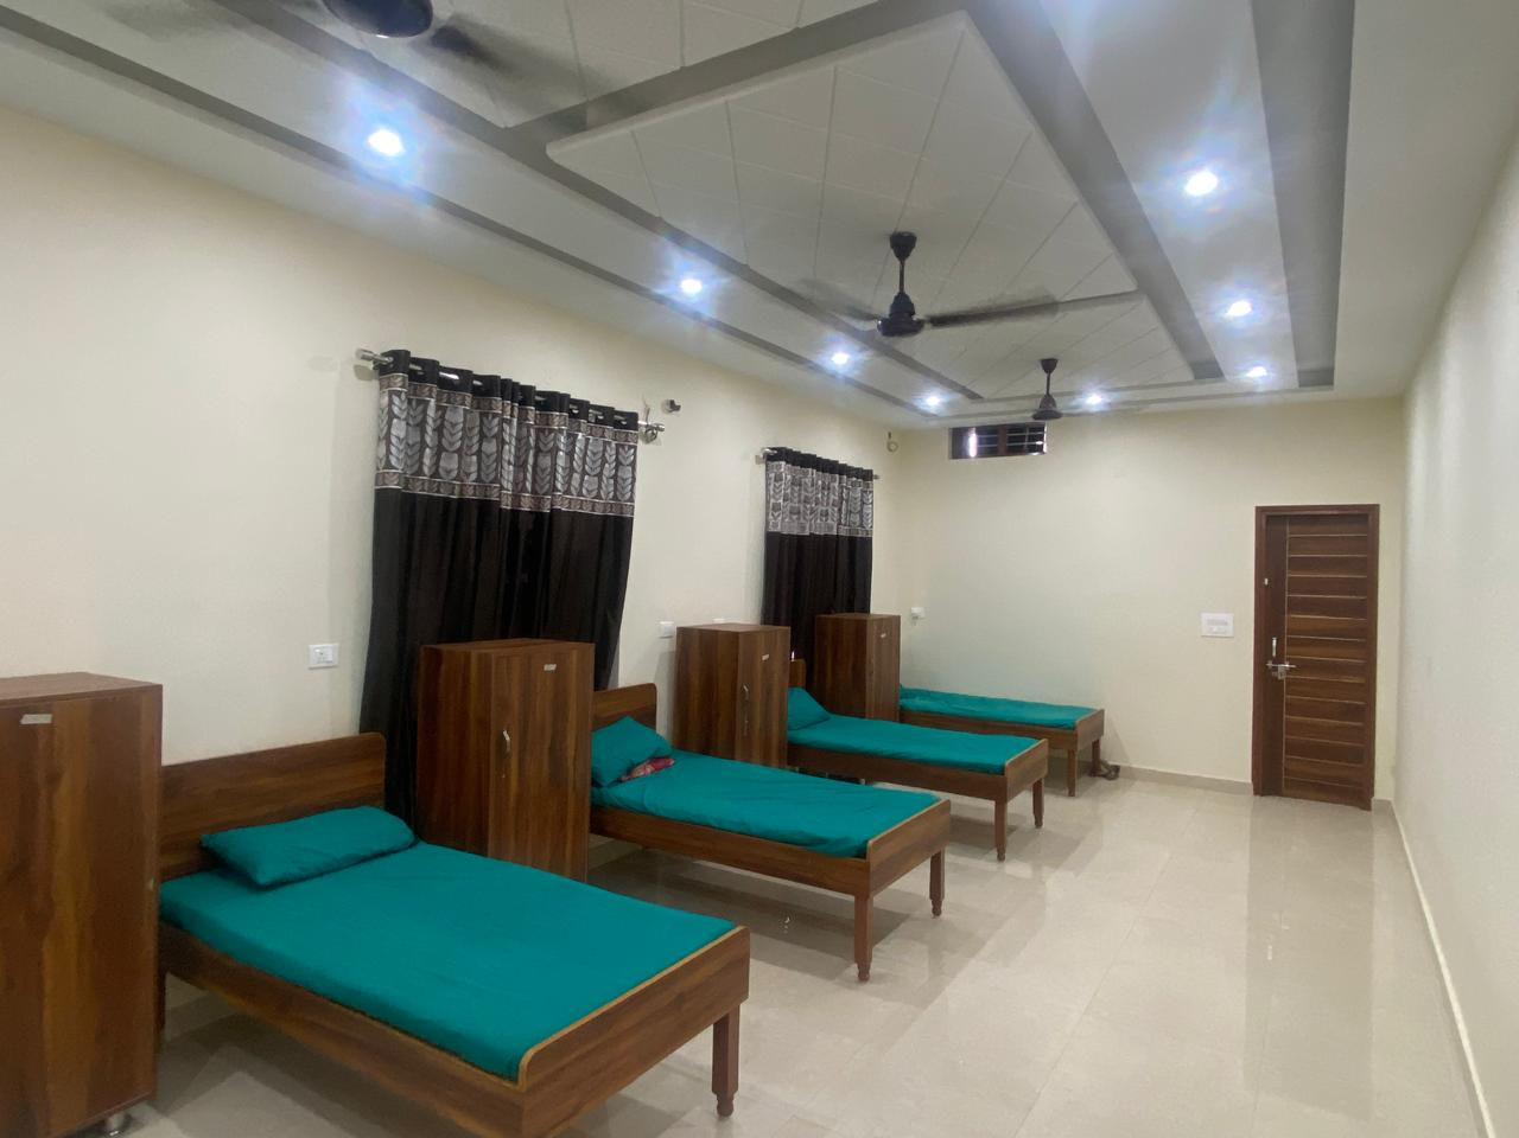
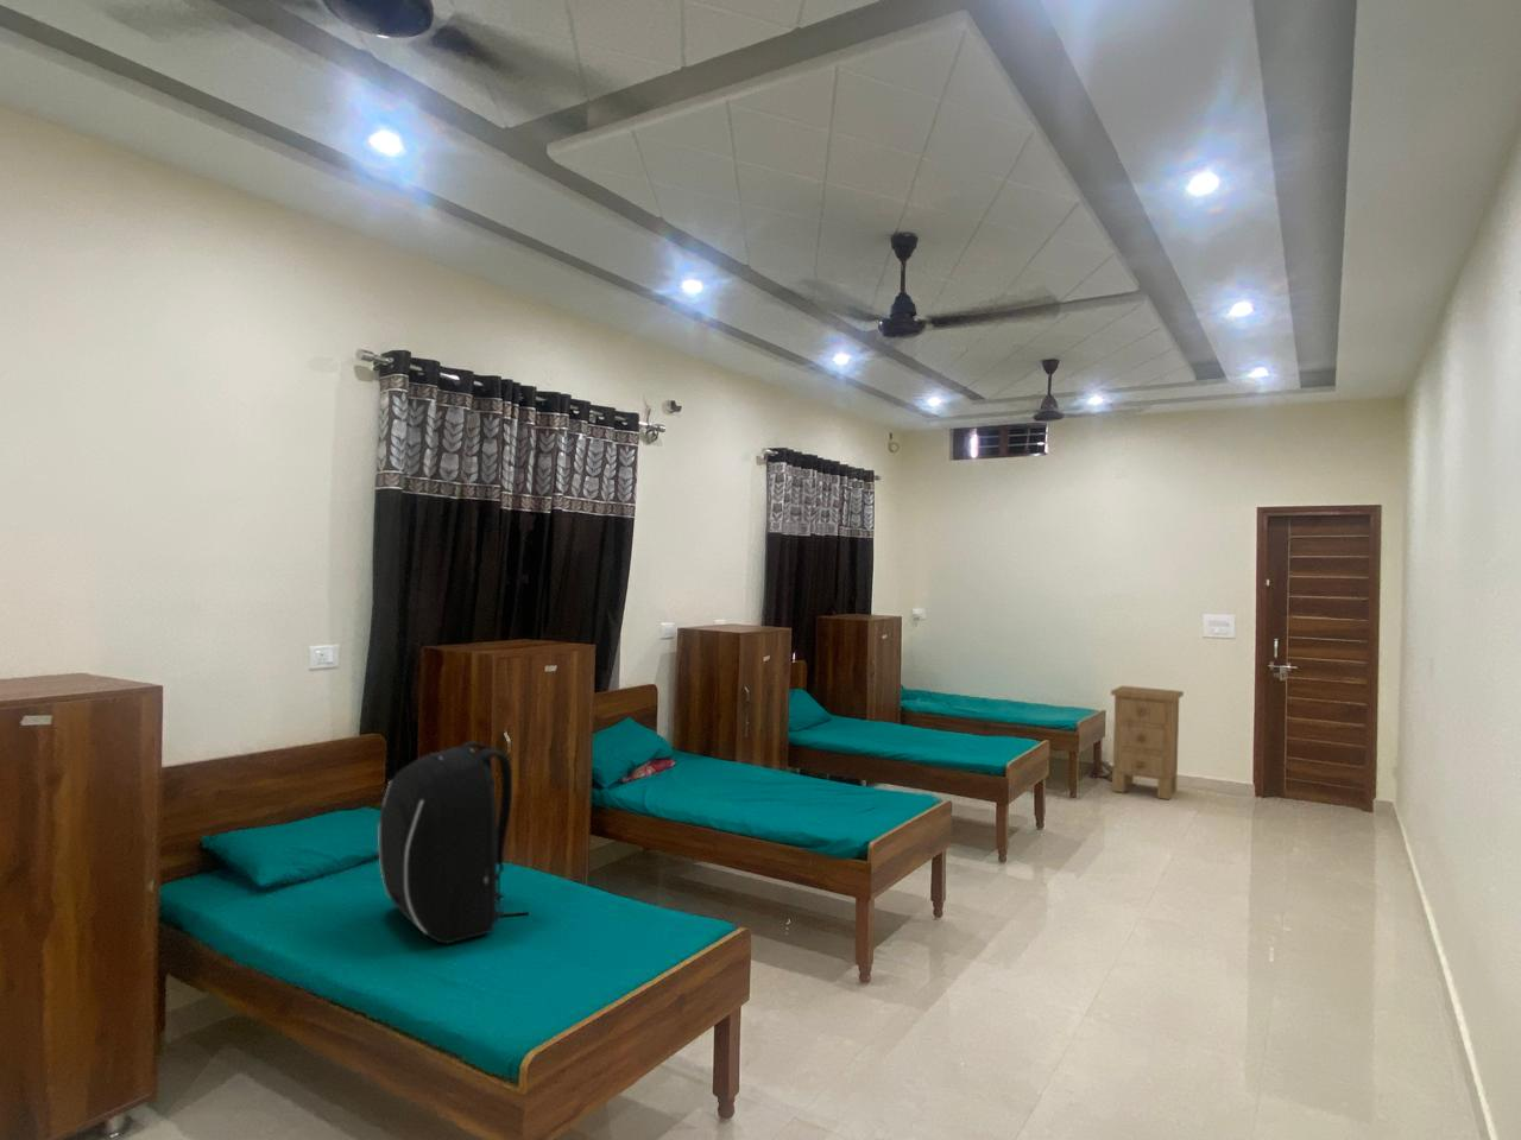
+ nightstand [1110,685,1184,800]
+ backpack [378,740,531,945]
